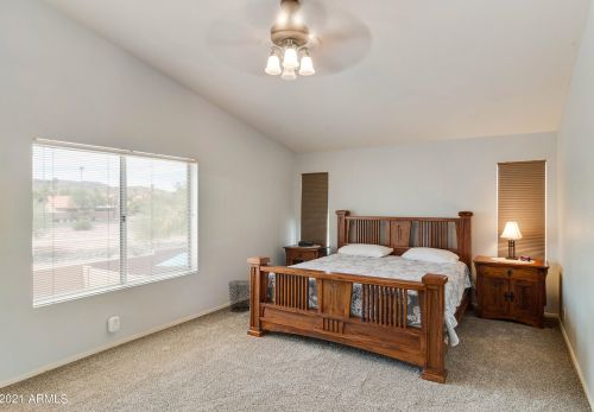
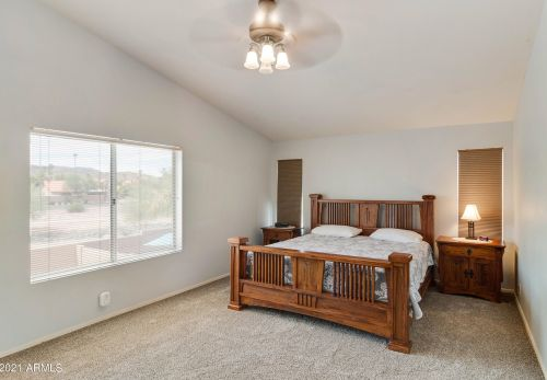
- waste bin [227,279,251,313]
